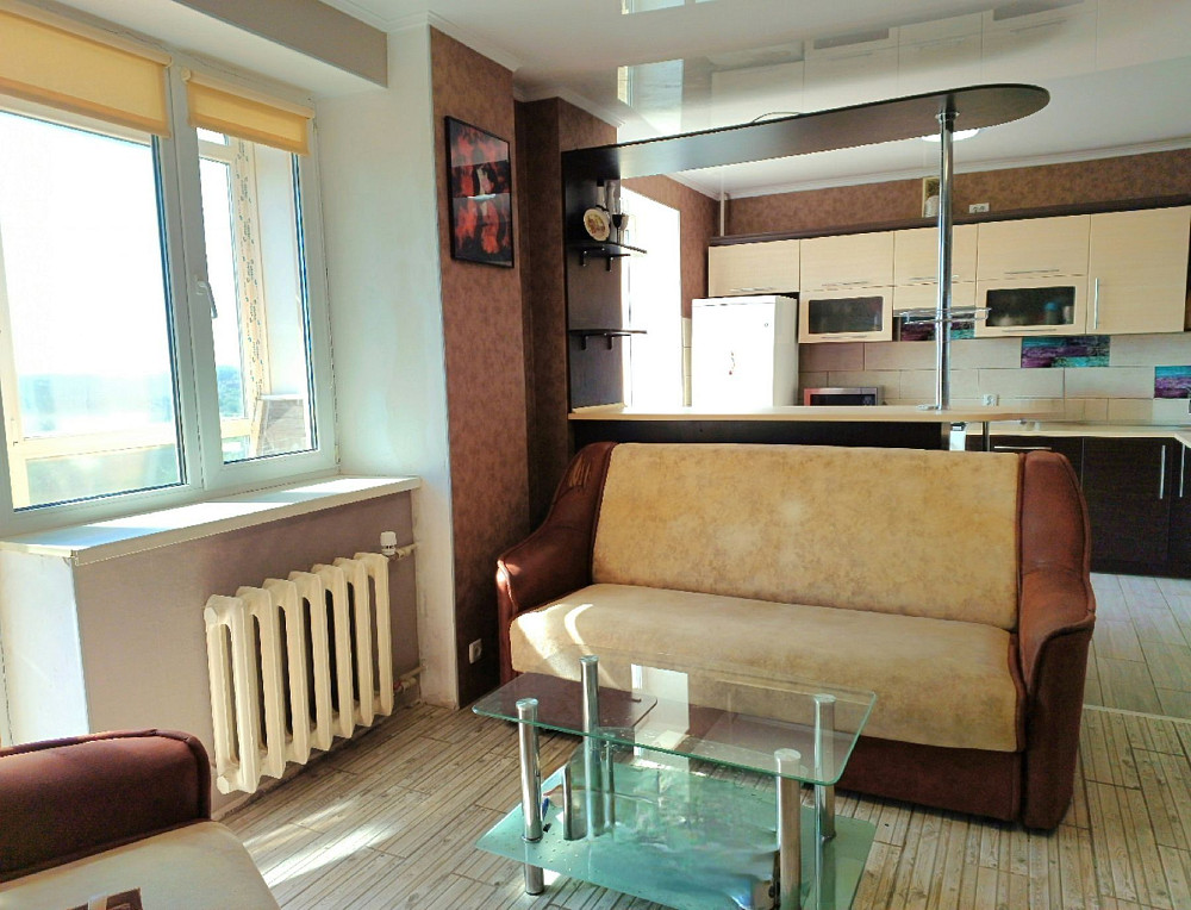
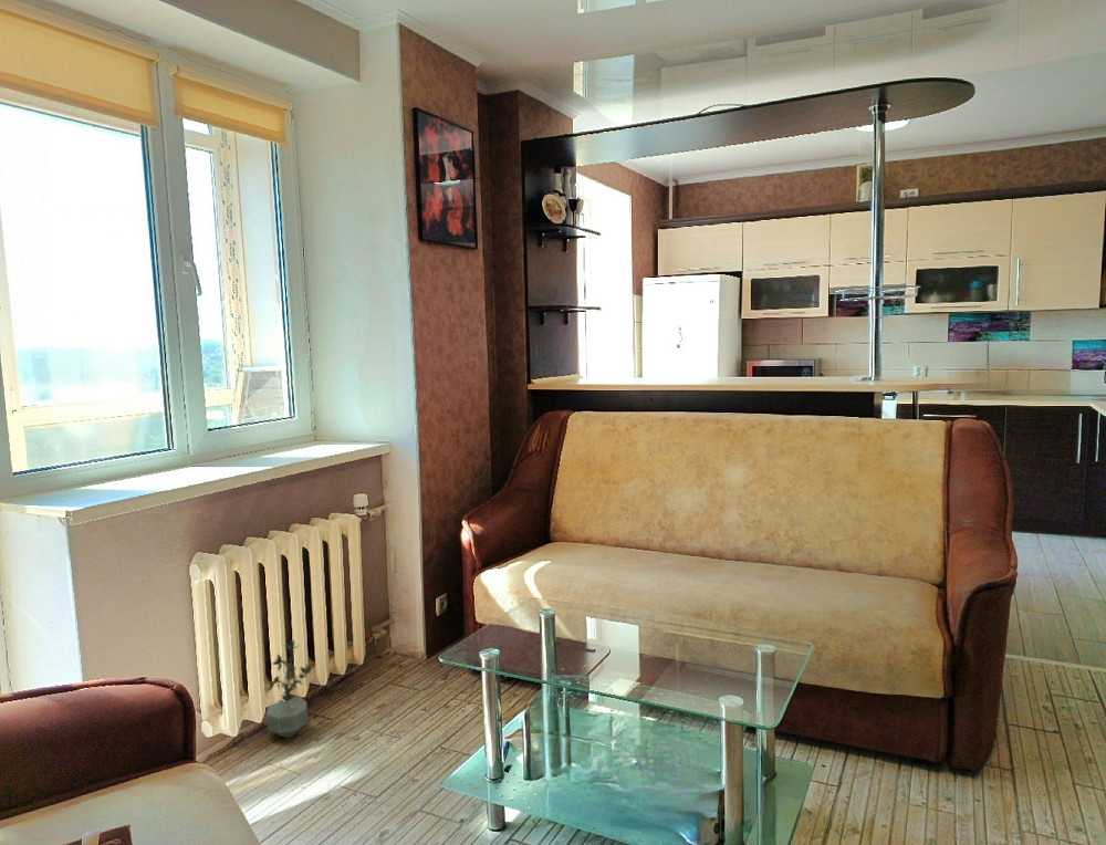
+ potted plant [265,638,315,739]
